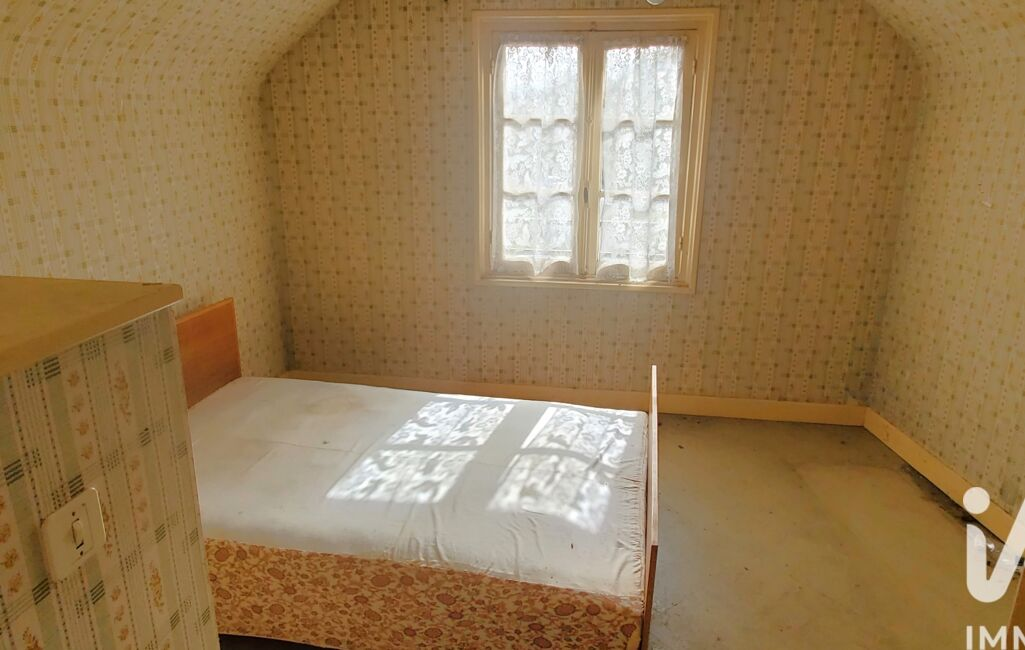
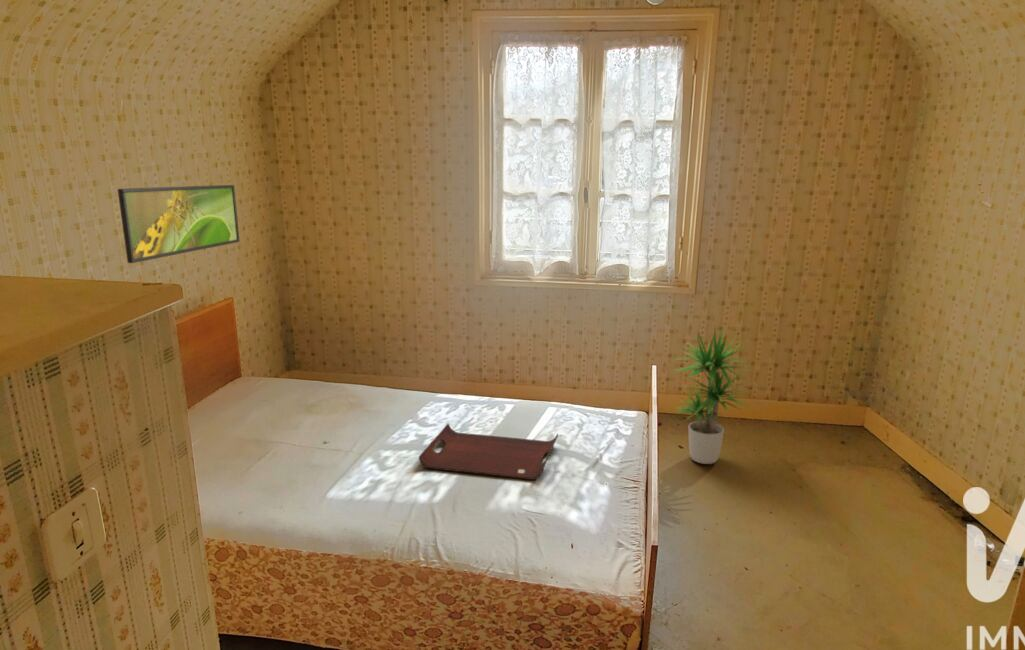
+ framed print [117,184,241,264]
+ potted plant [671,326,755,465]
+ serving tray [418,423,559,481]
